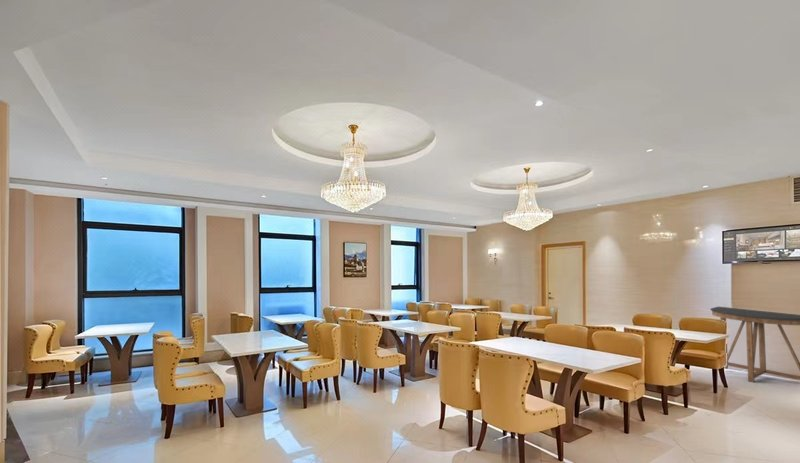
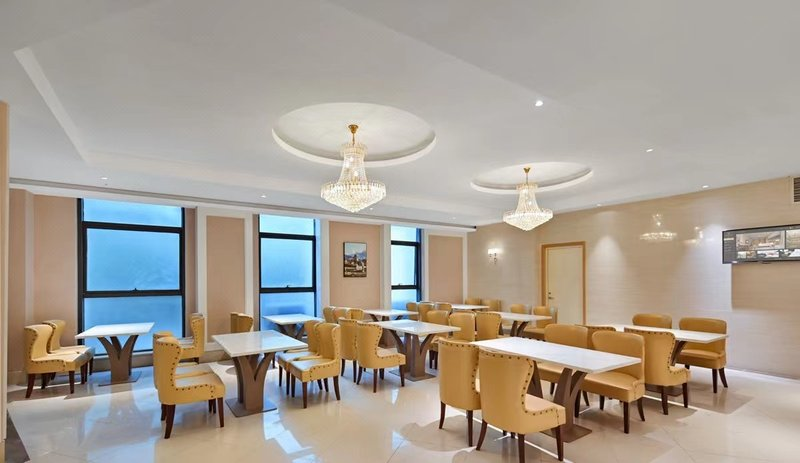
- console table [709,306,800,384]
